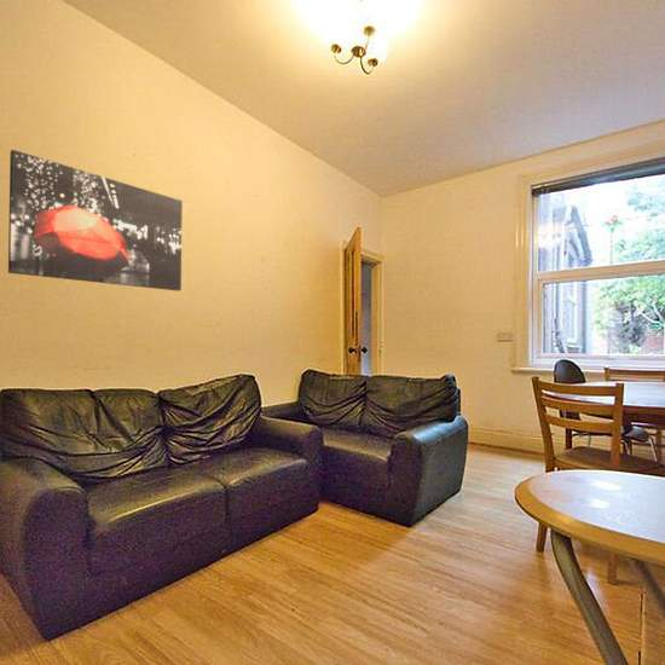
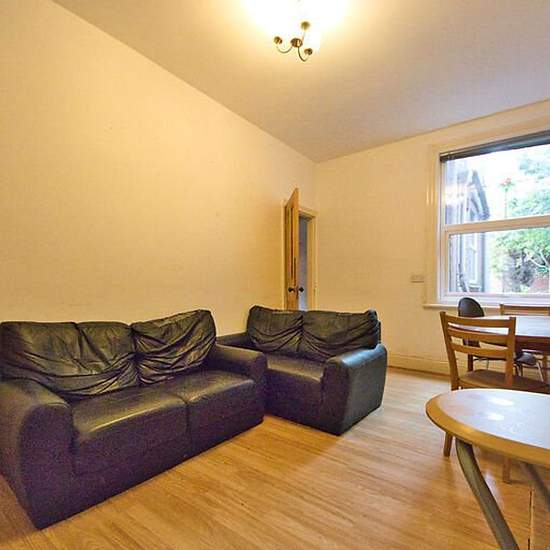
- wall art [7,149,184,291]
